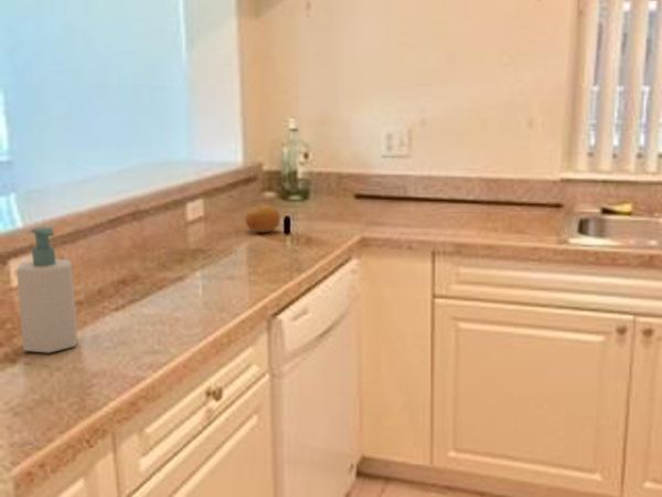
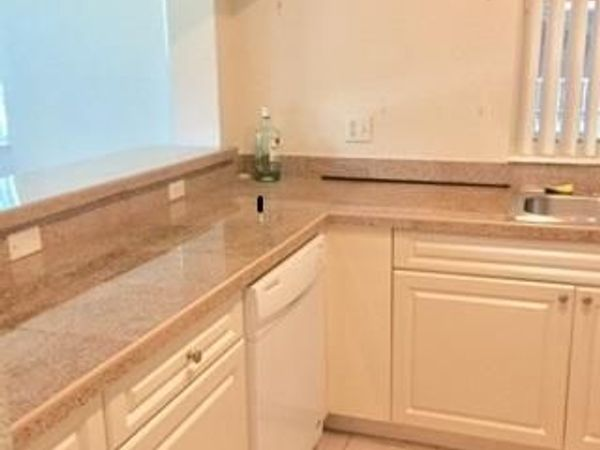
- fruit [244,204,281,234]
- soap bottle [15,226,78,353]
